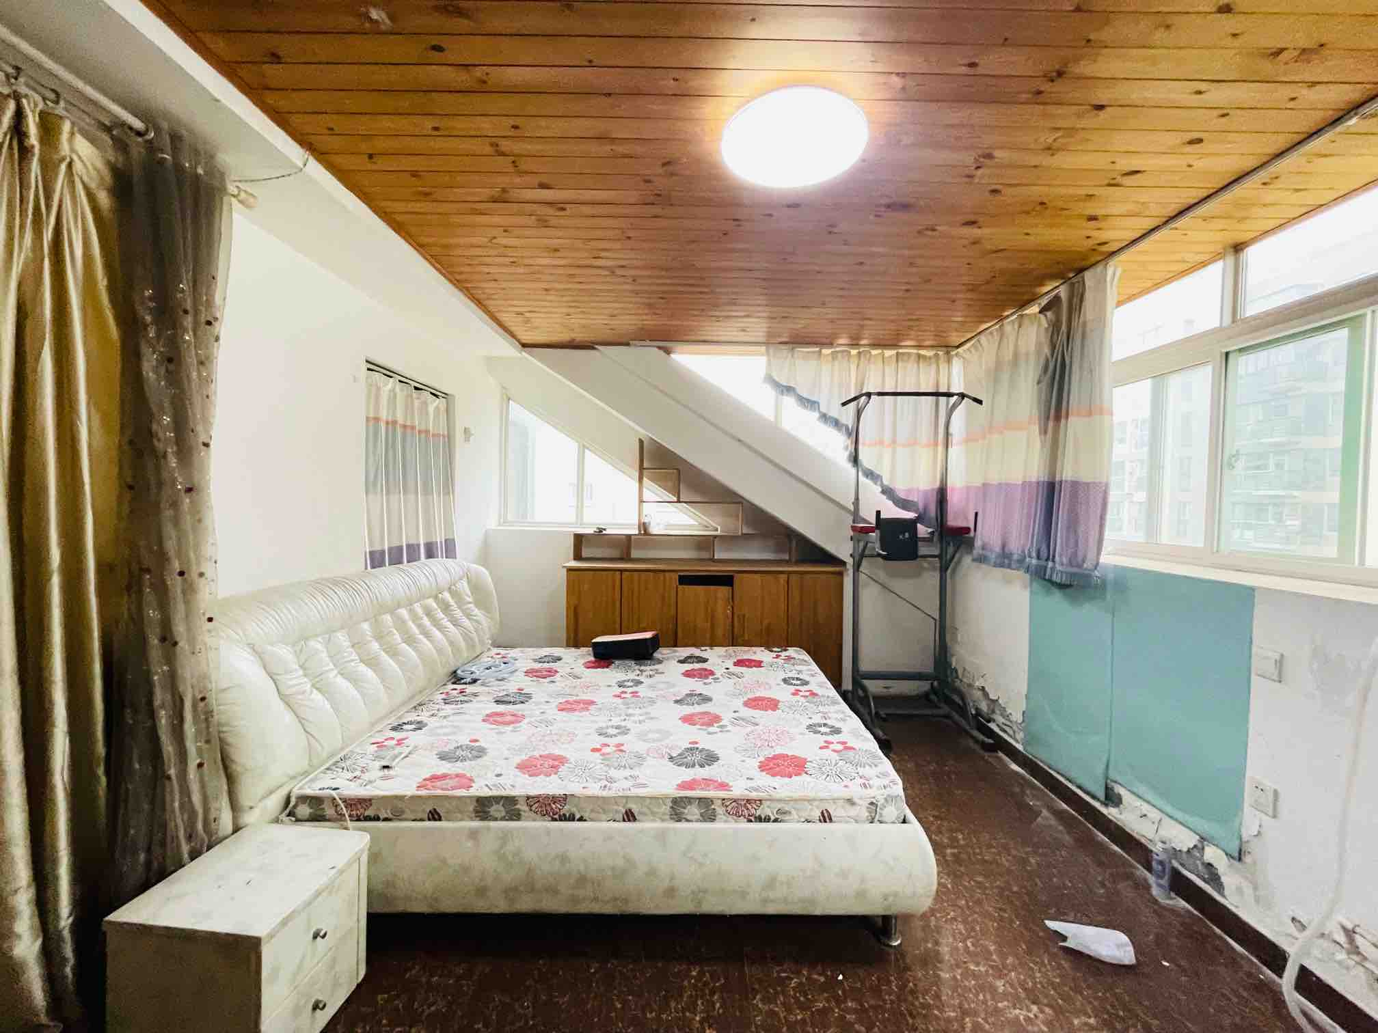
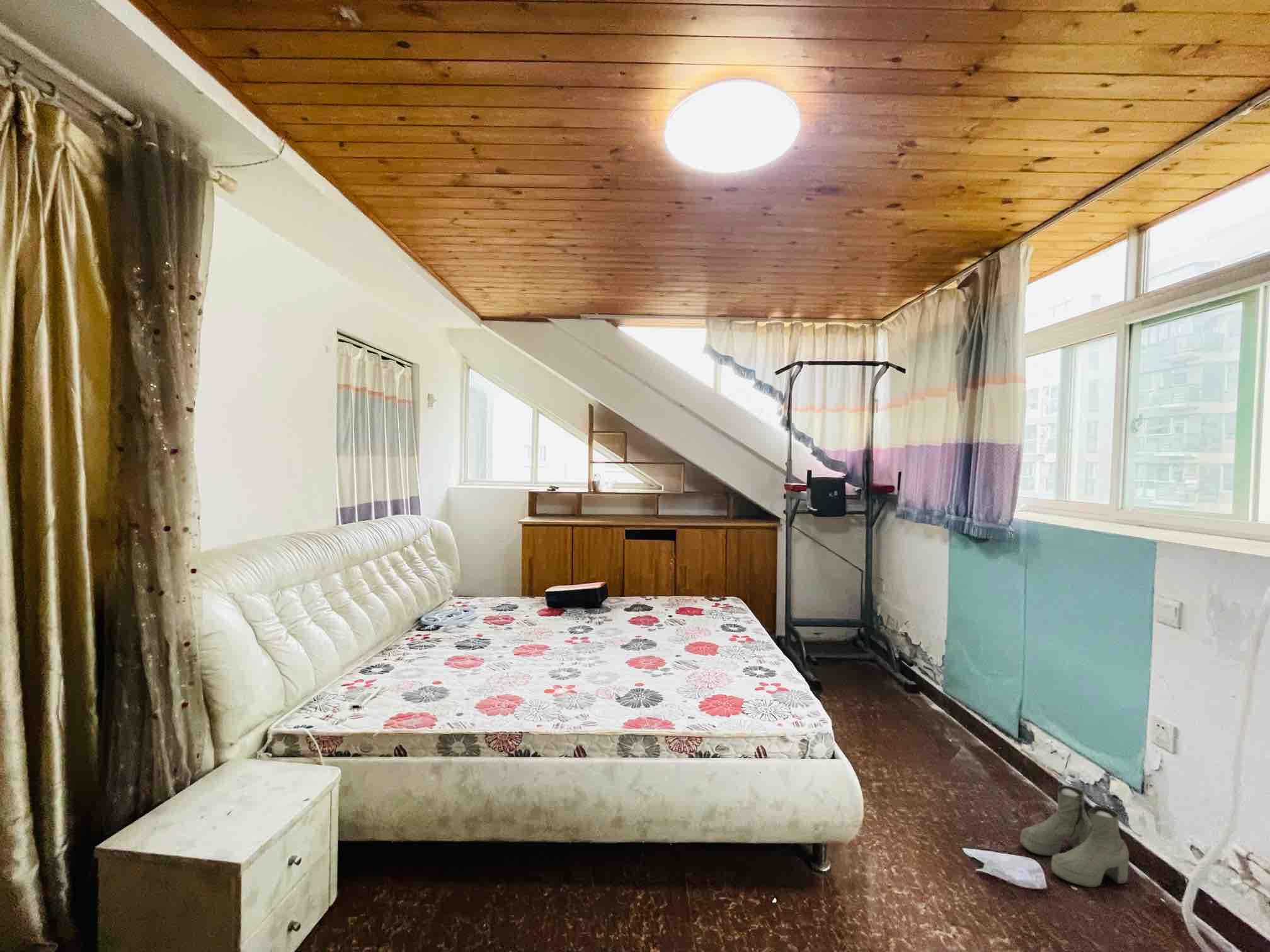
+ boots [1019,785,1130,888]
